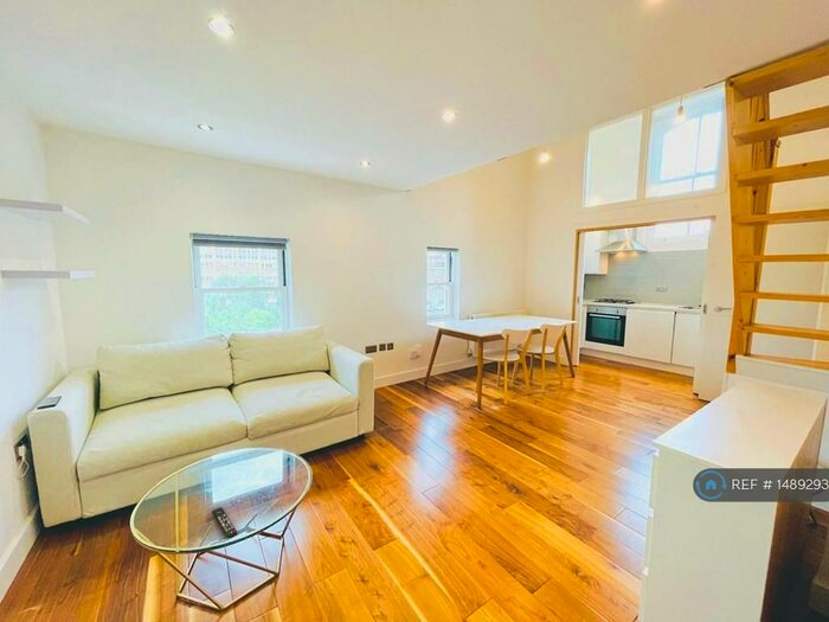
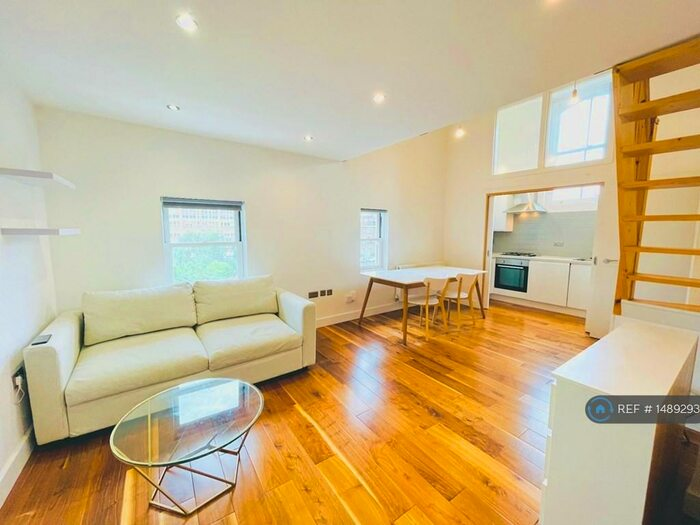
- remote control [211,506,239,540]
